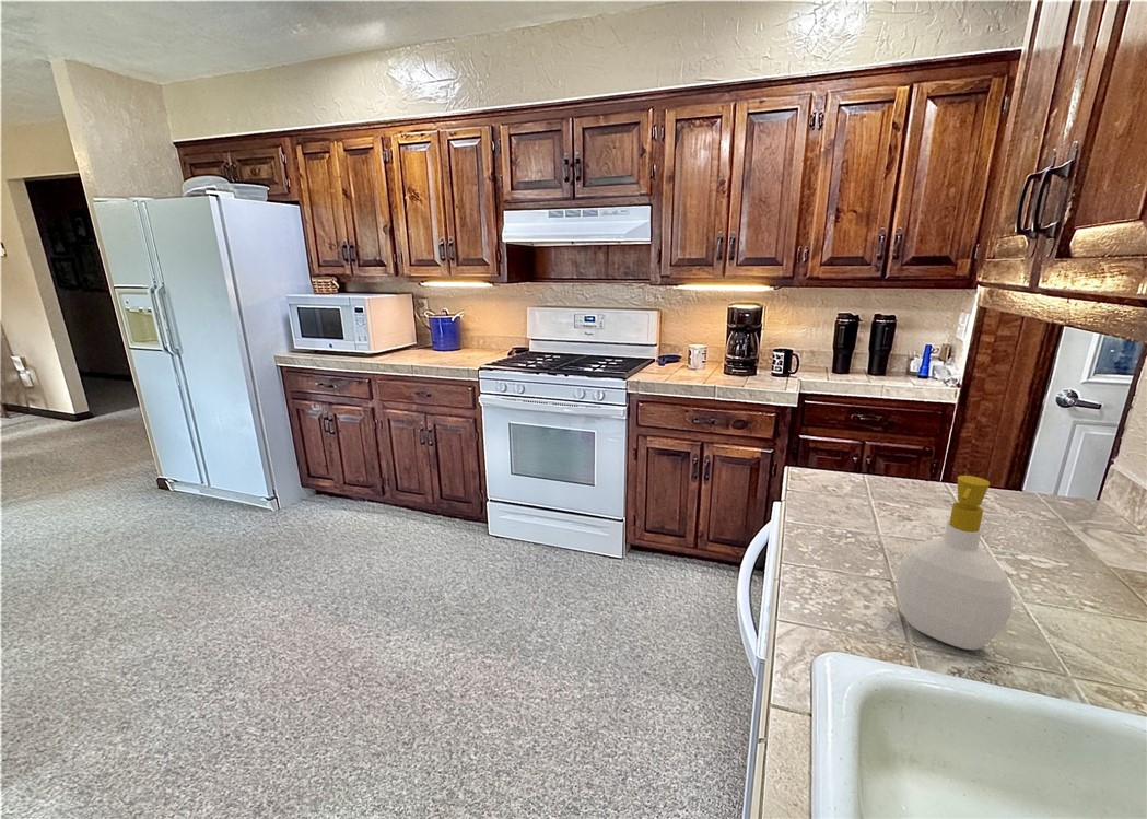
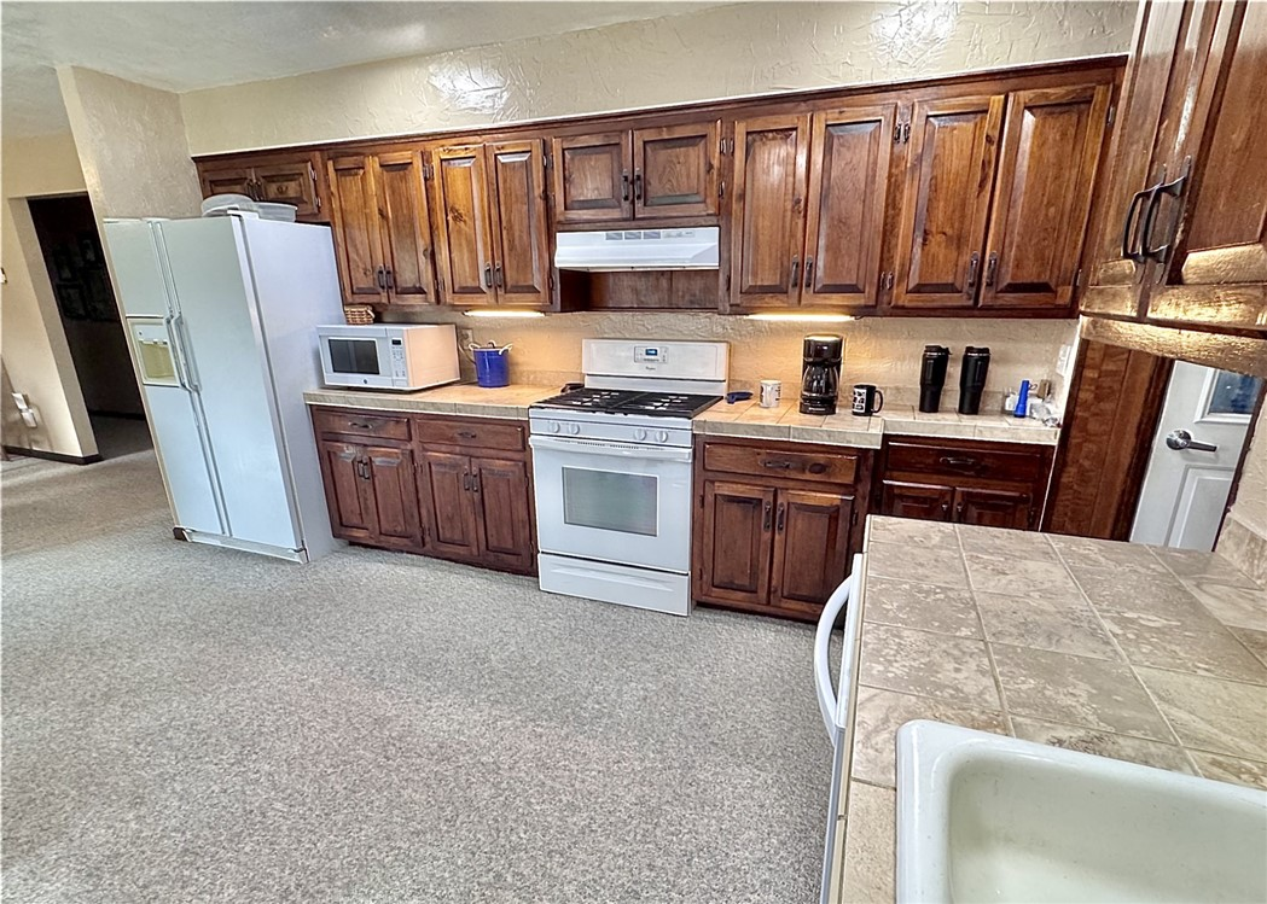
- soap bottle [896,475,1014,651]
